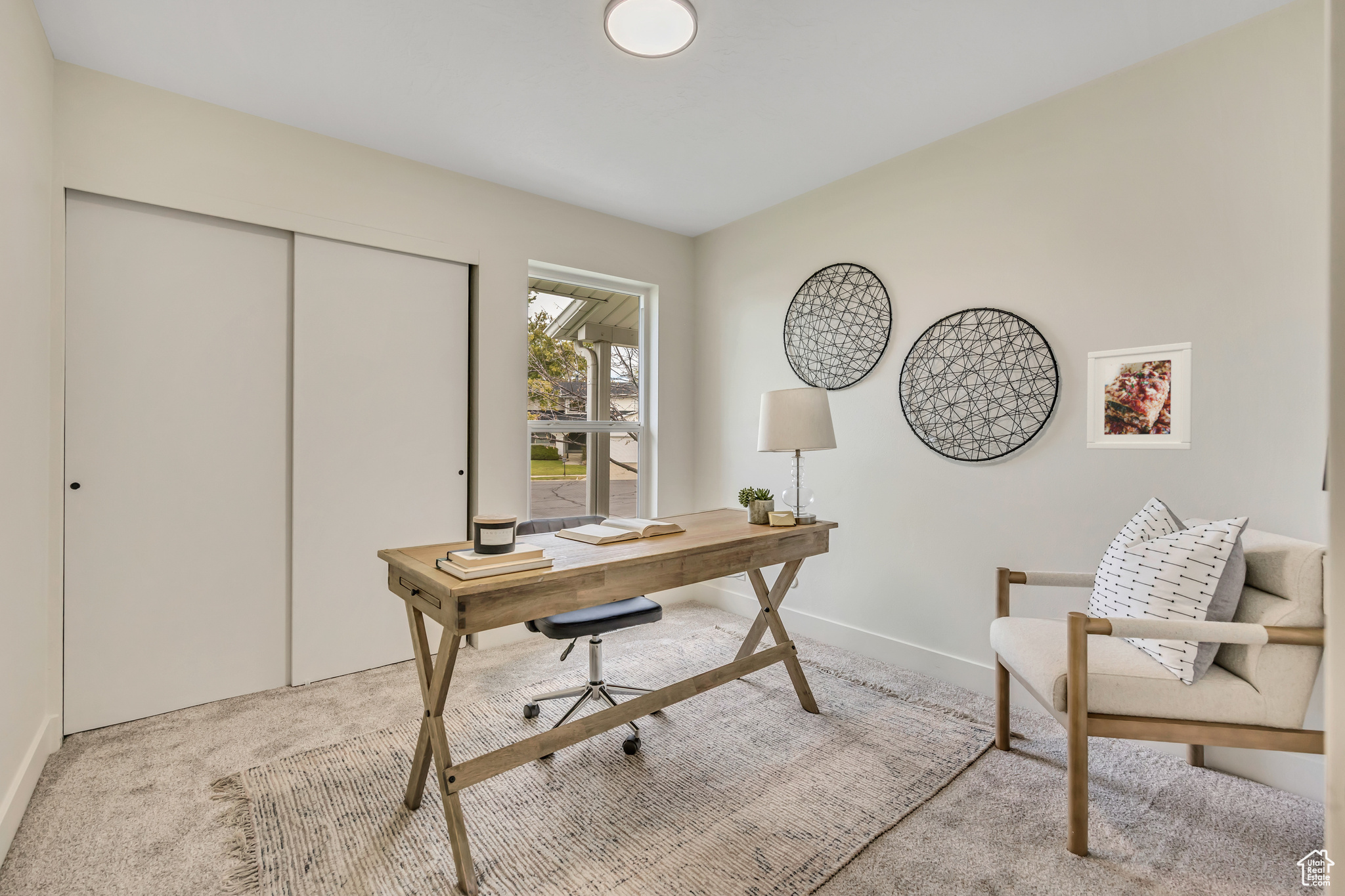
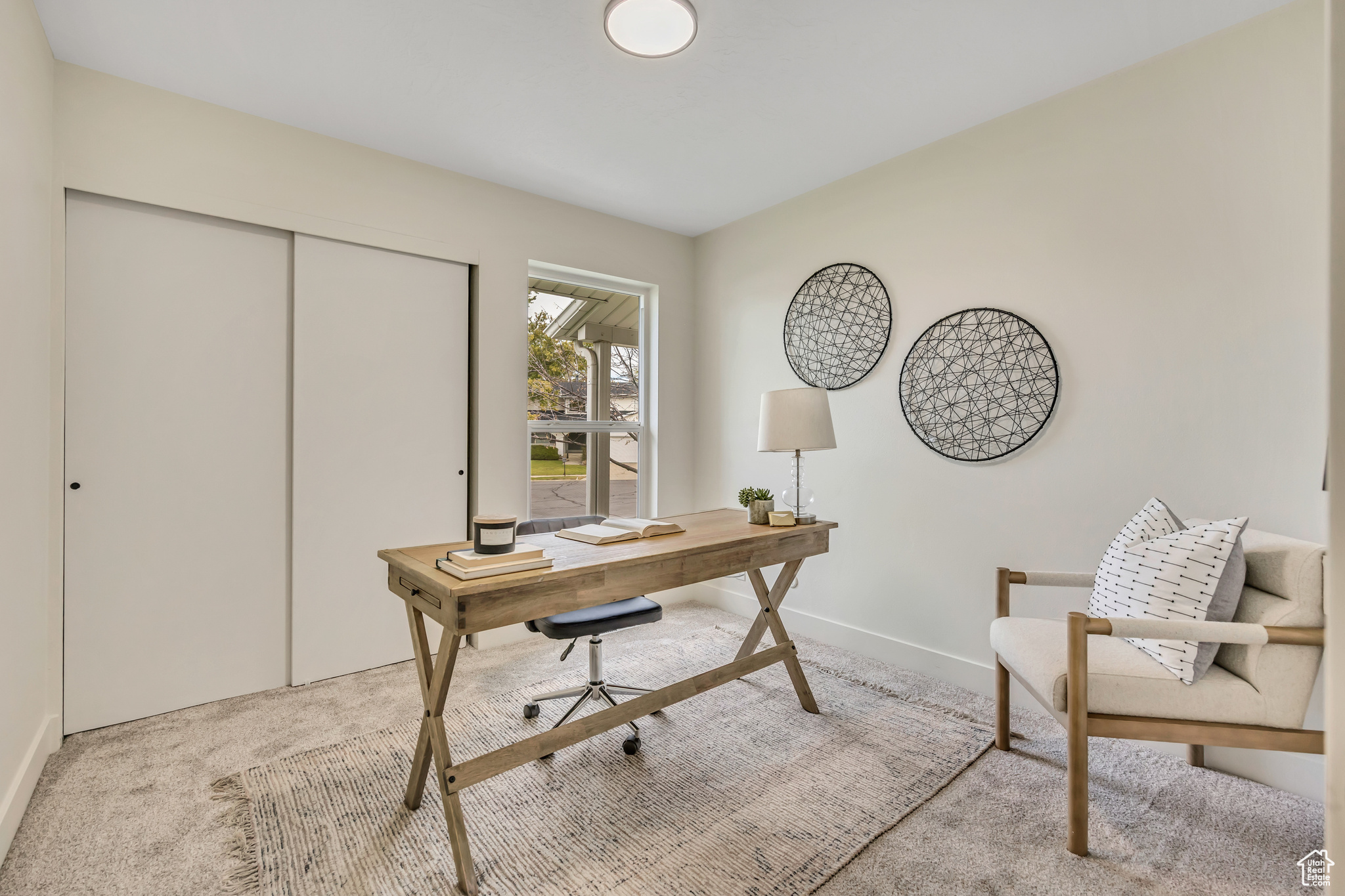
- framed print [1086,341,1193,450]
